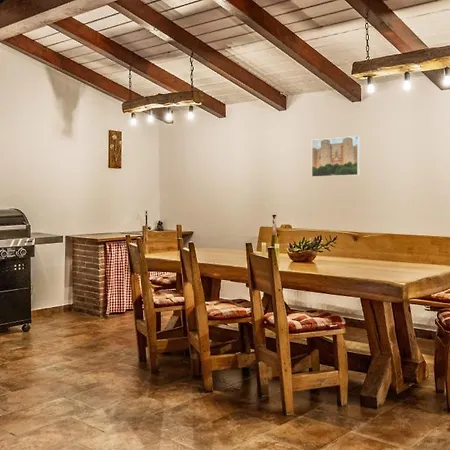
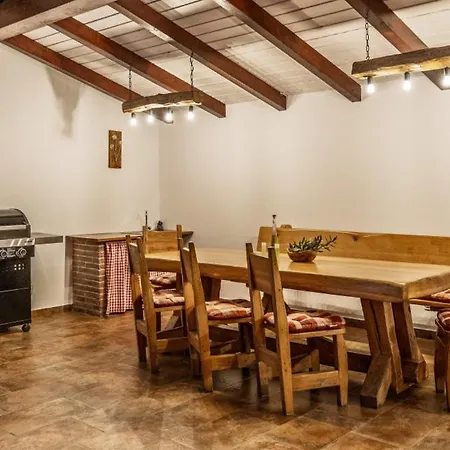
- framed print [311,135,361,178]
